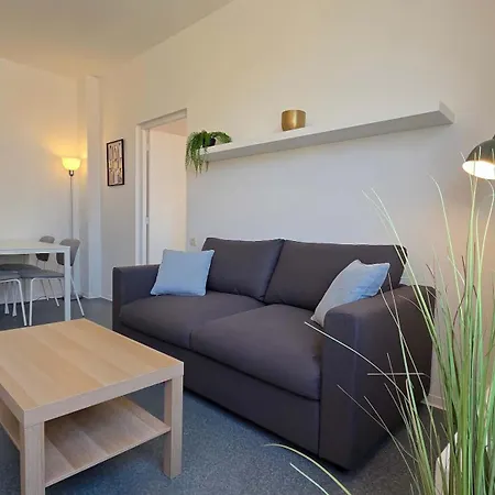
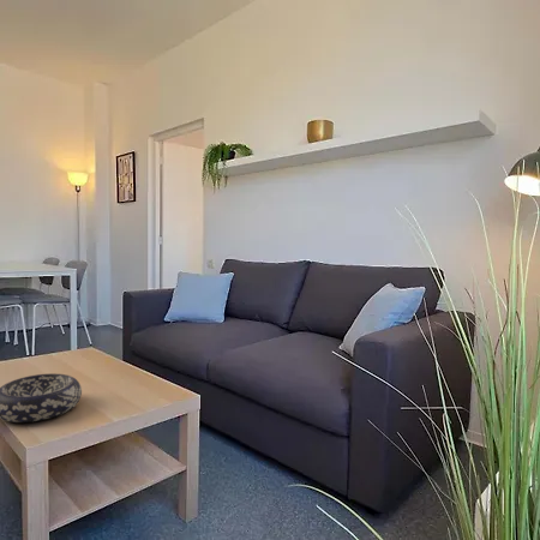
+ decorative bowl [0,372,83,424]
